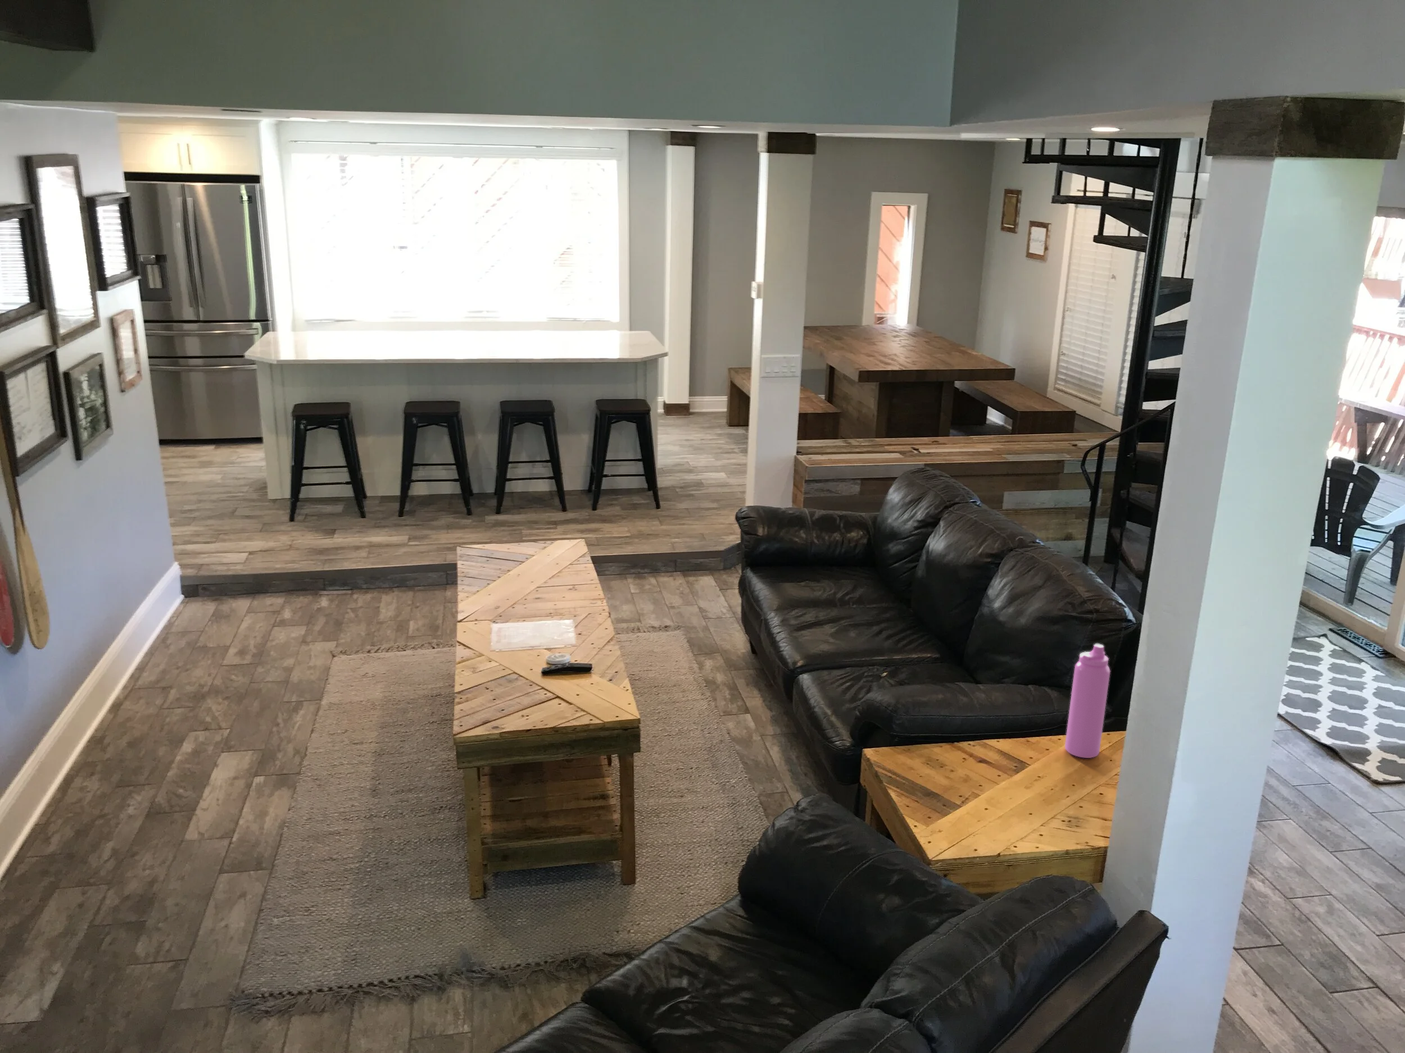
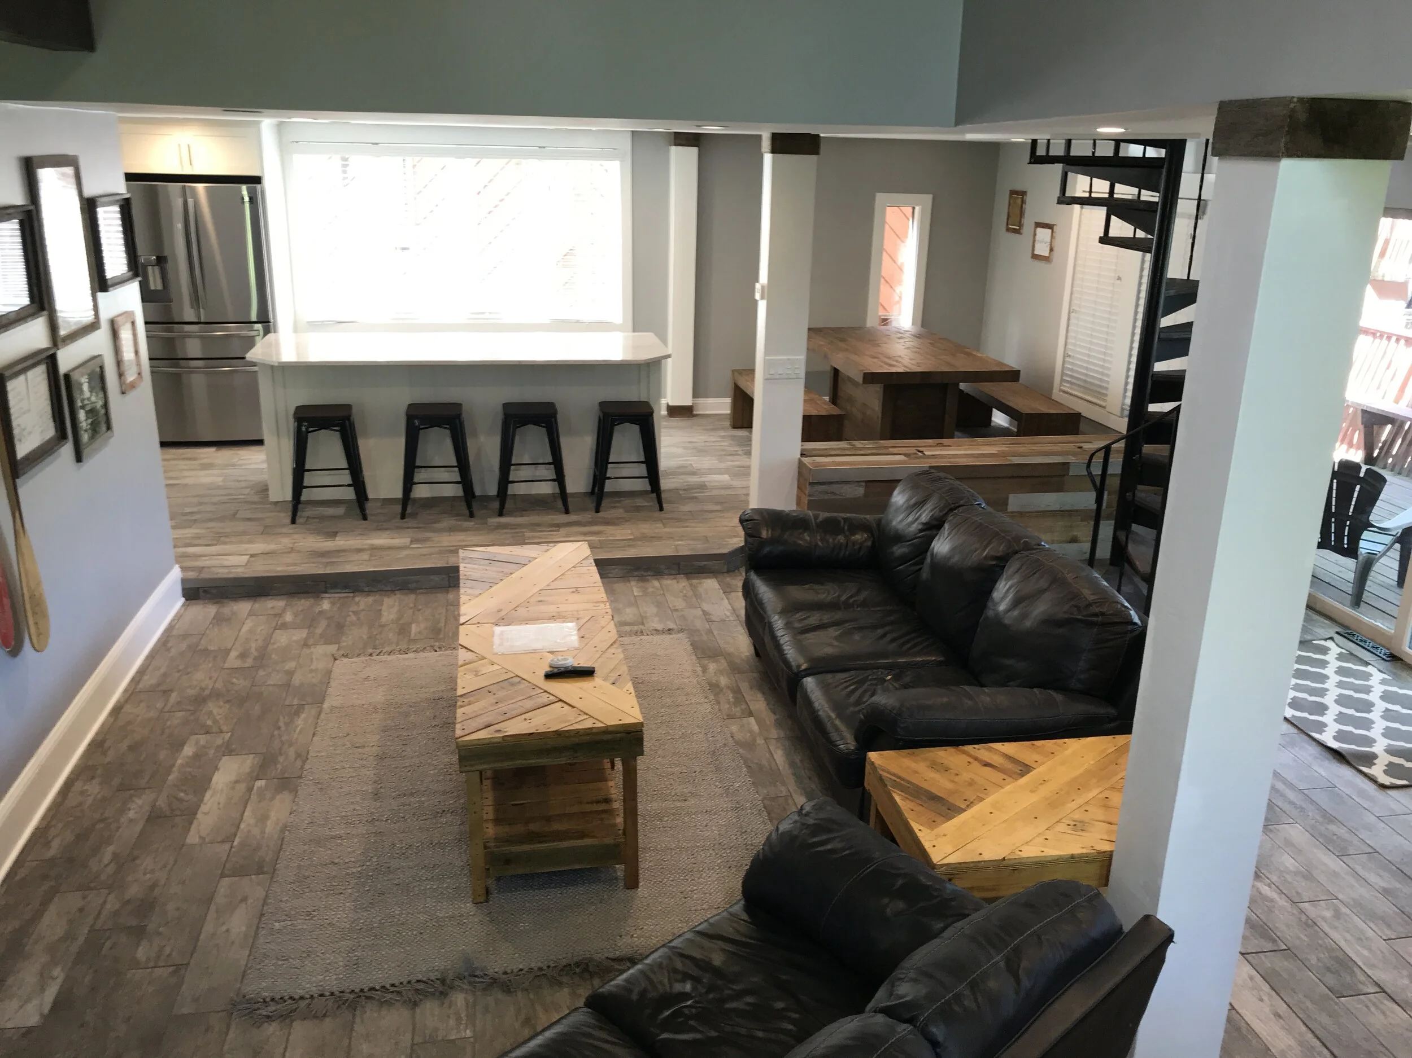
- water bottle [1064,643,1111,759]
